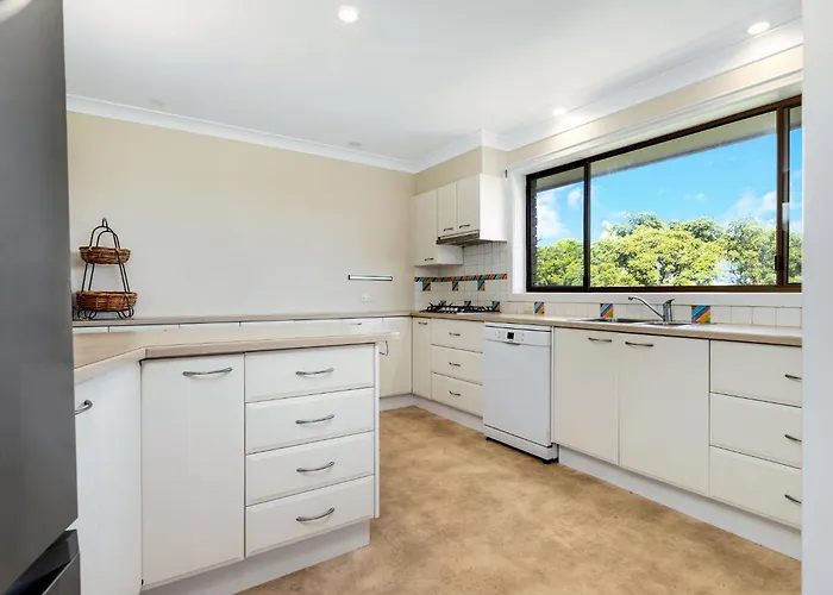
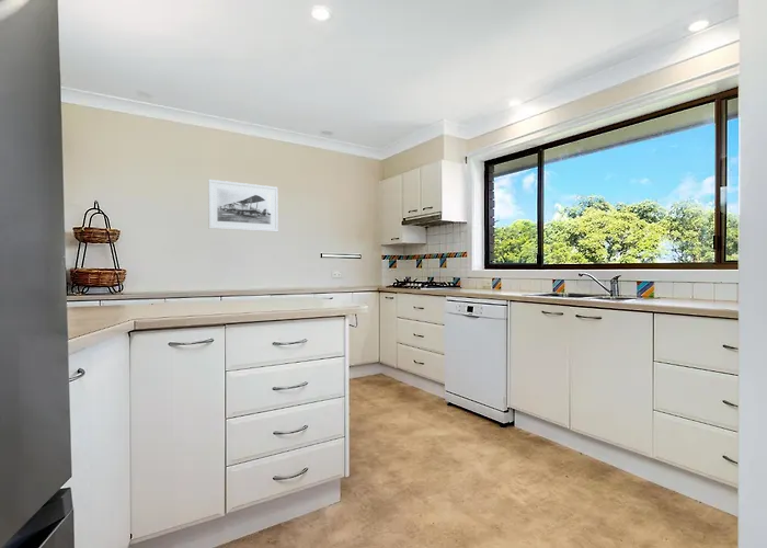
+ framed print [207,179,279,233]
